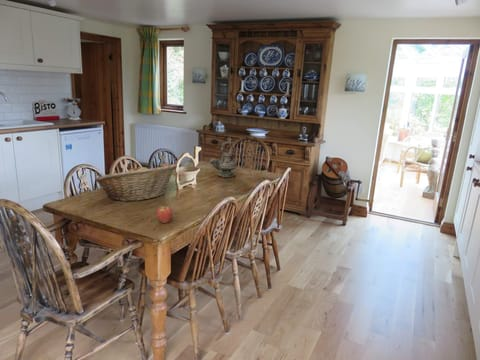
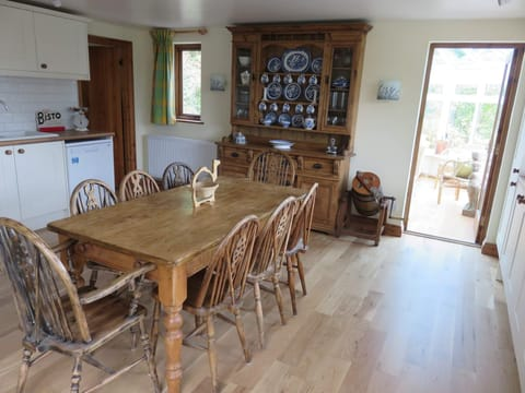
- fruit basket [94,163,178,202]
- fruit [156,203,174,224]
- teapot [208,140,239,178]
